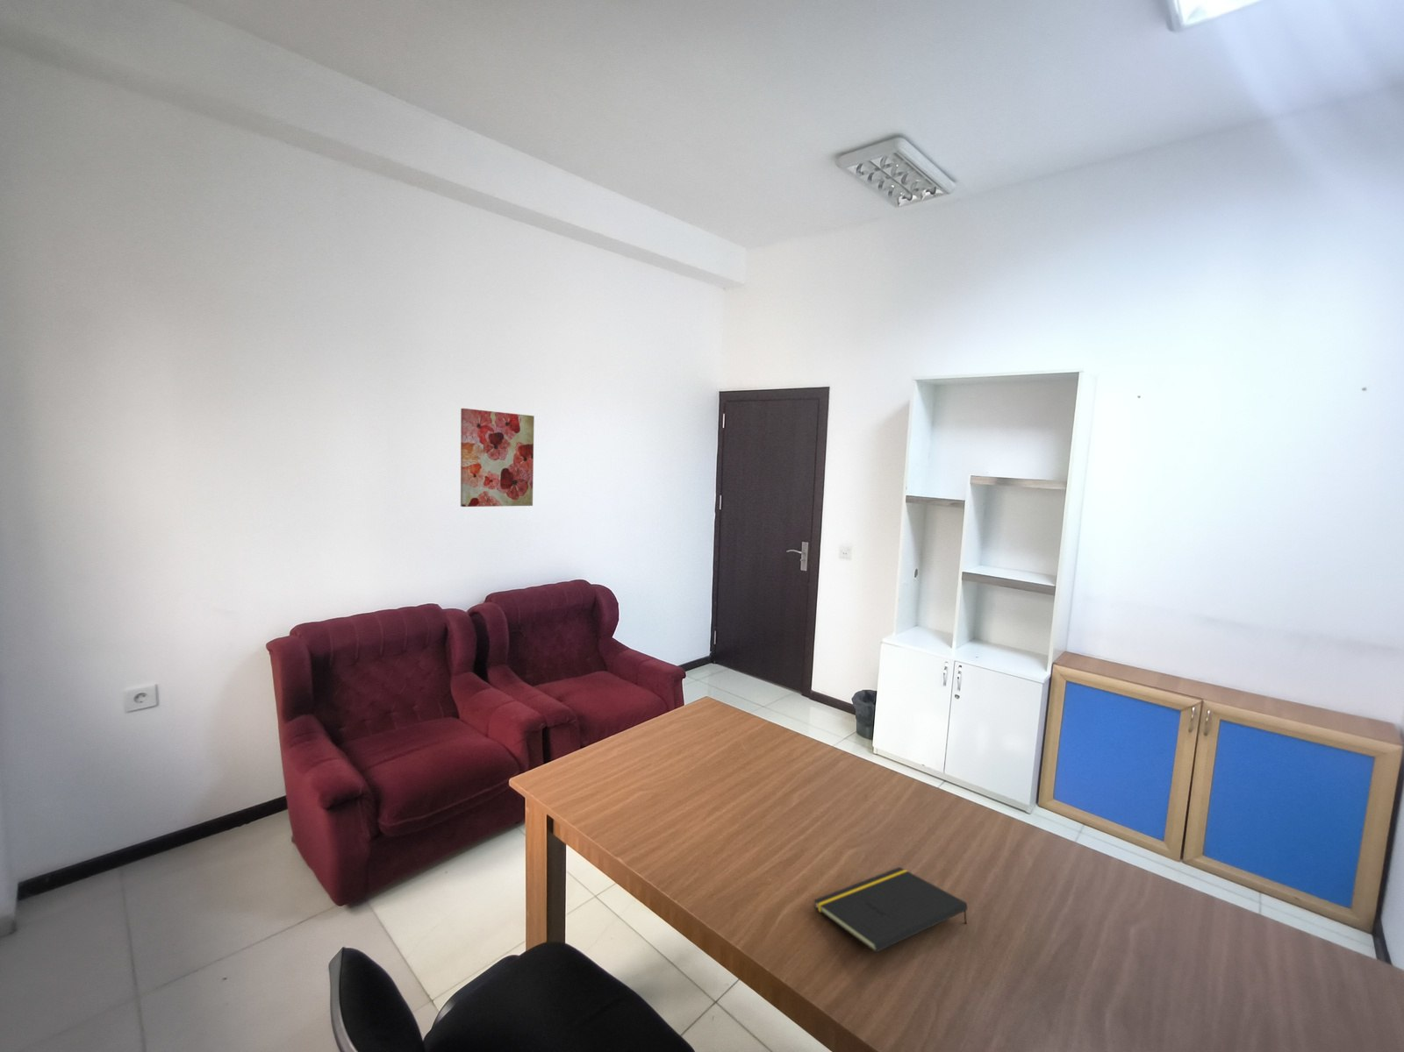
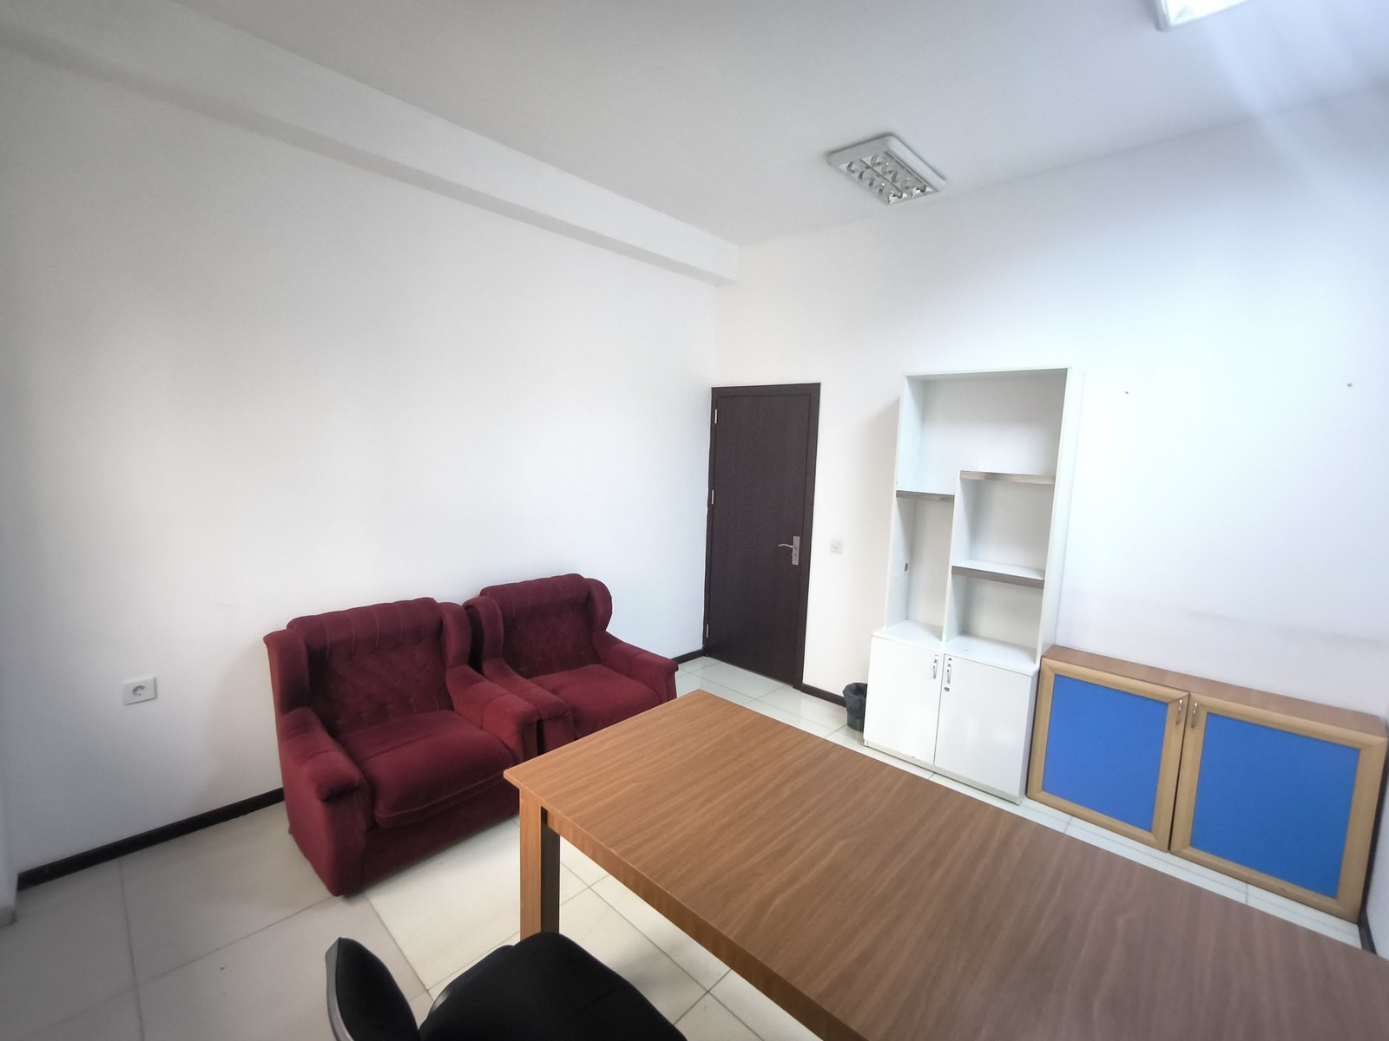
- wall art [460,408,535,507]
- notepad [814,866,968,953]
